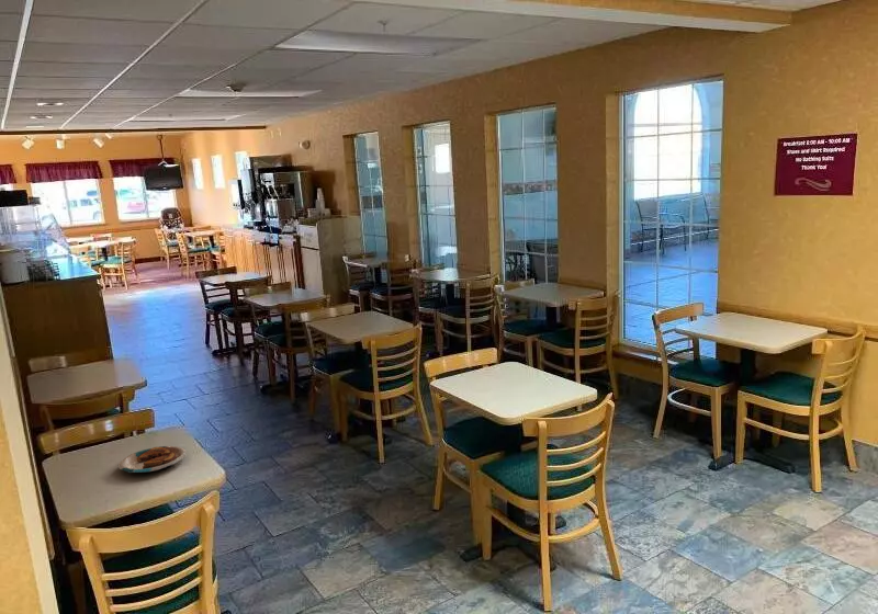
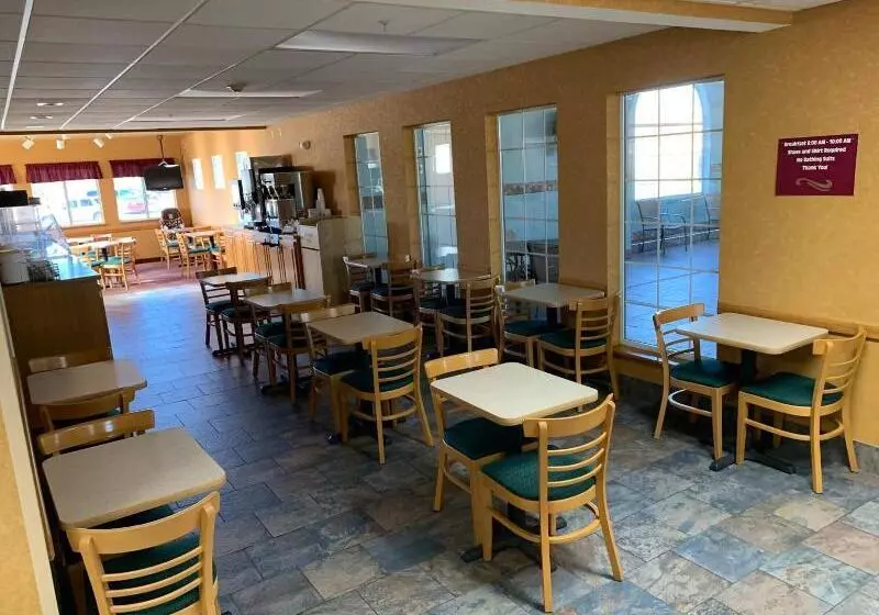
- plate [116,445,188,474]
